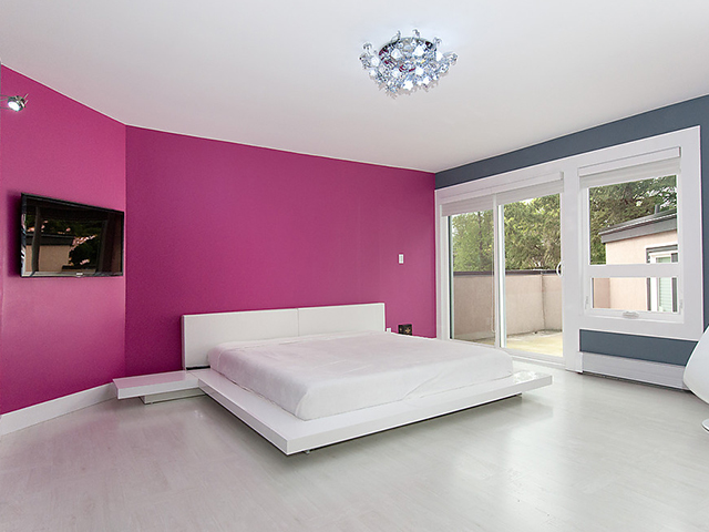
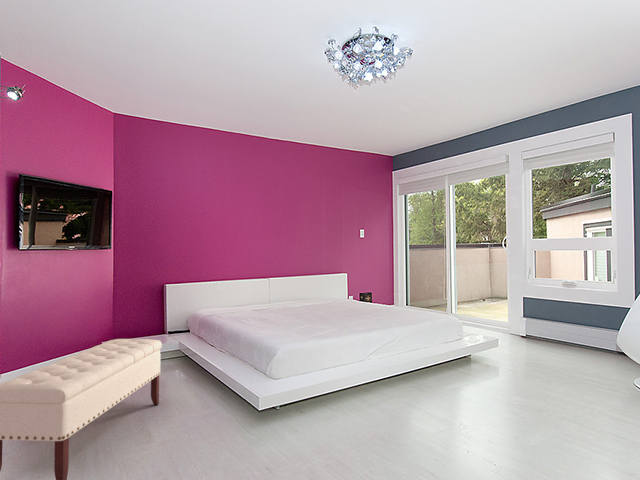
+ bench [0,338,163,480]
